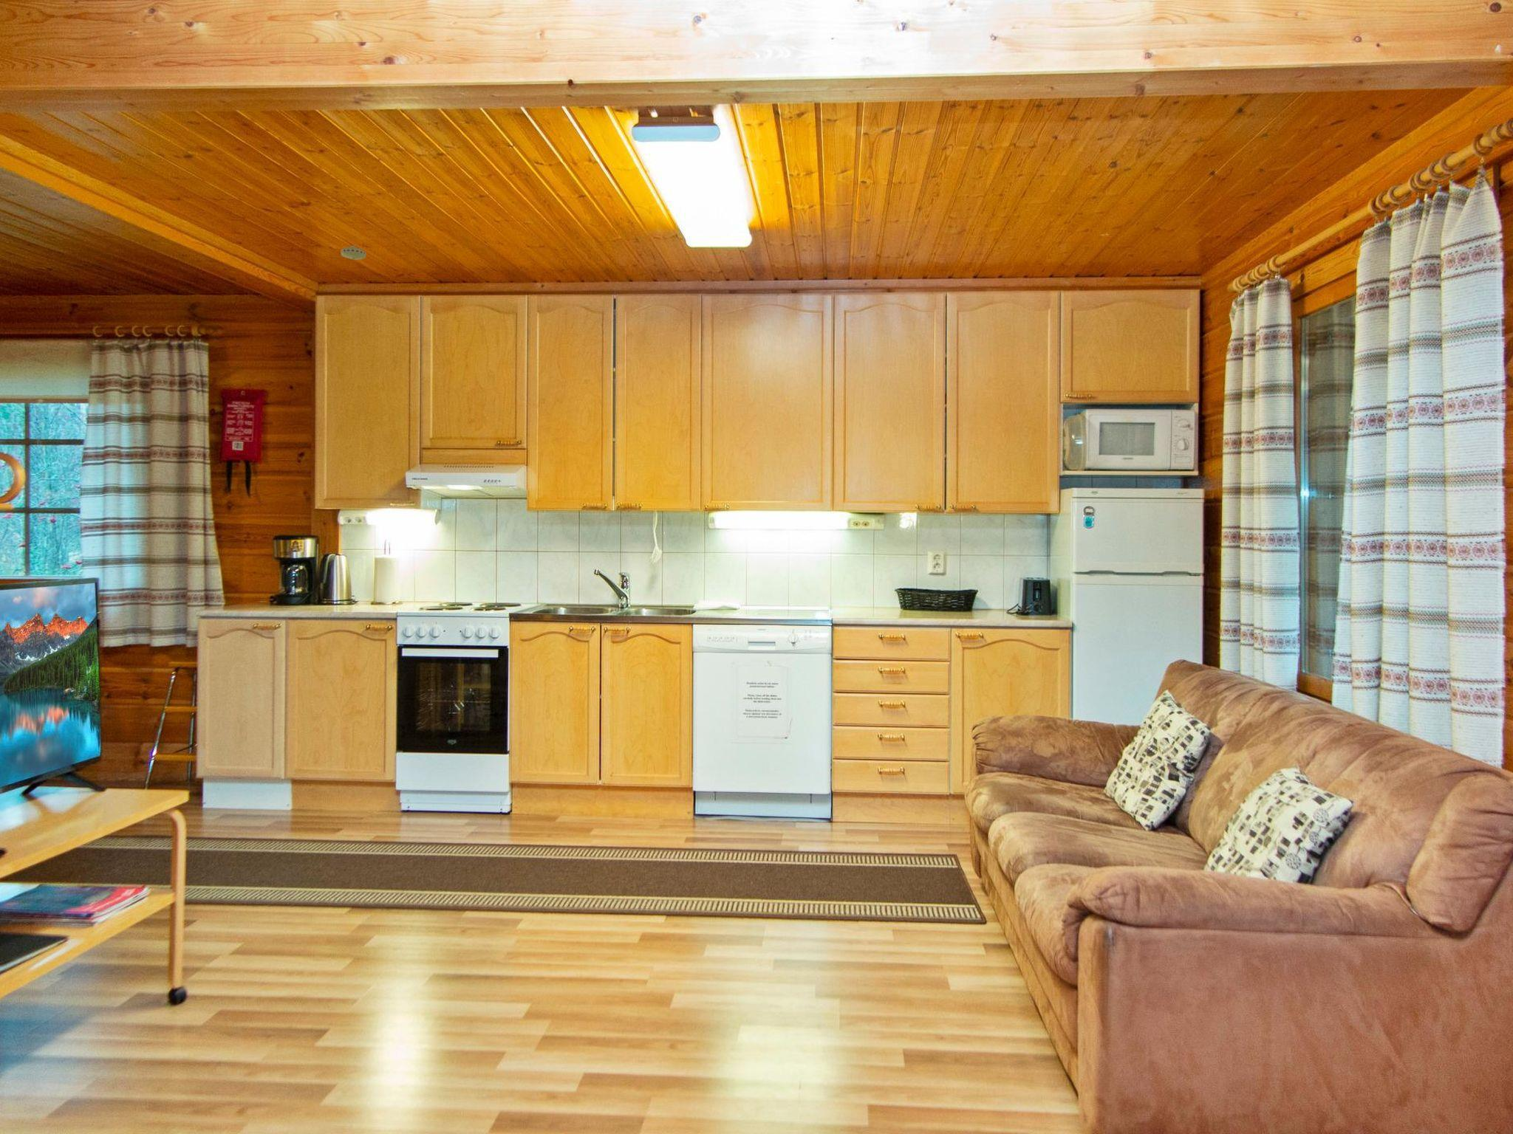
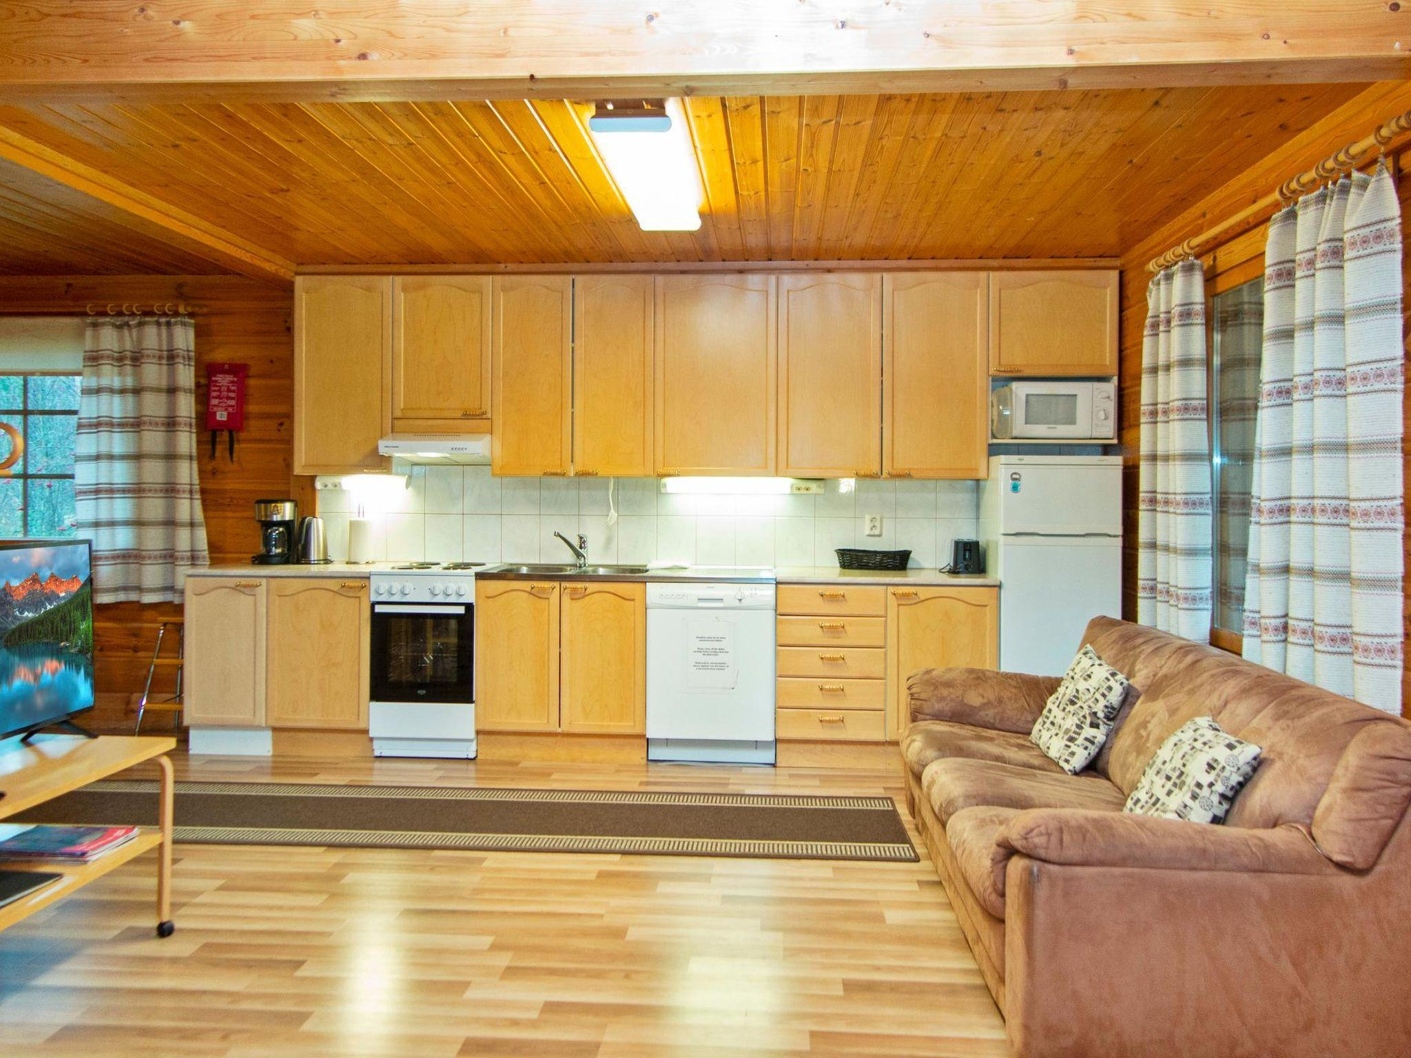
- smoke detector [341,245,367,261]
